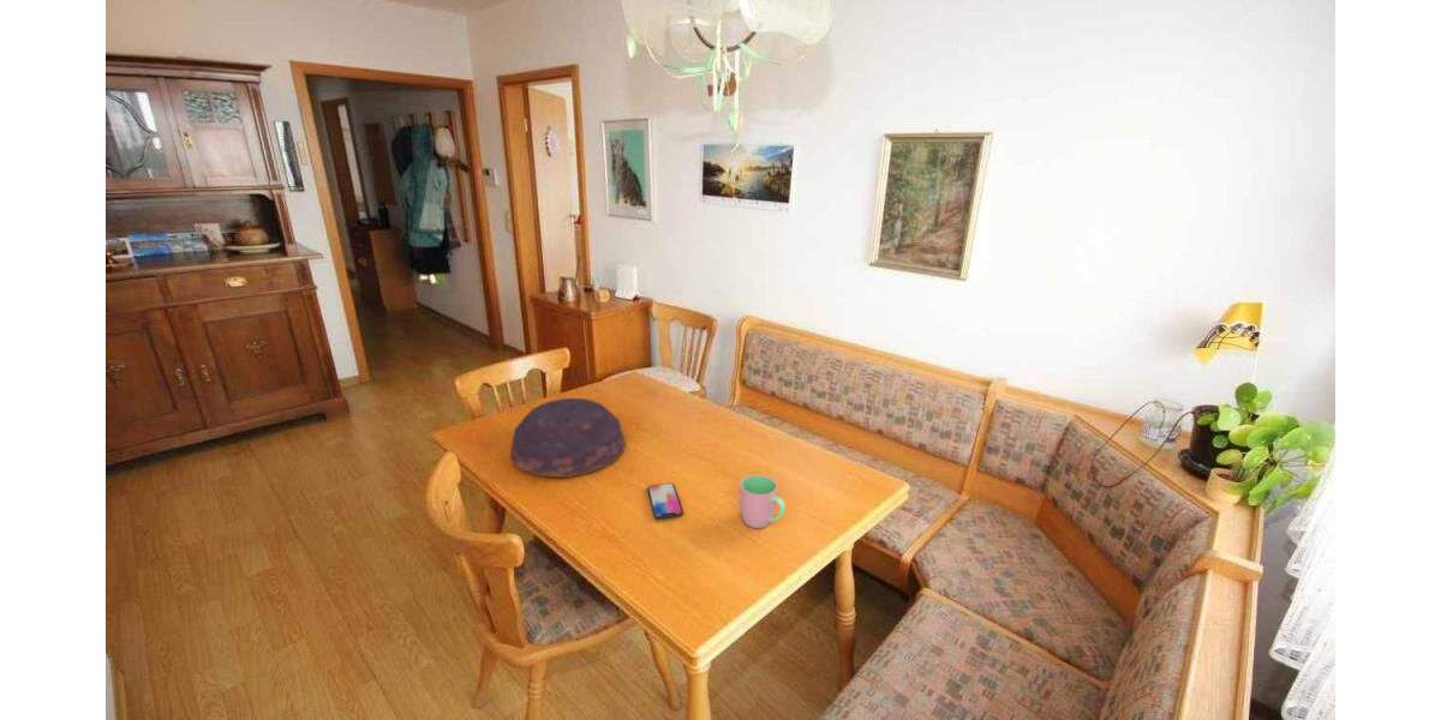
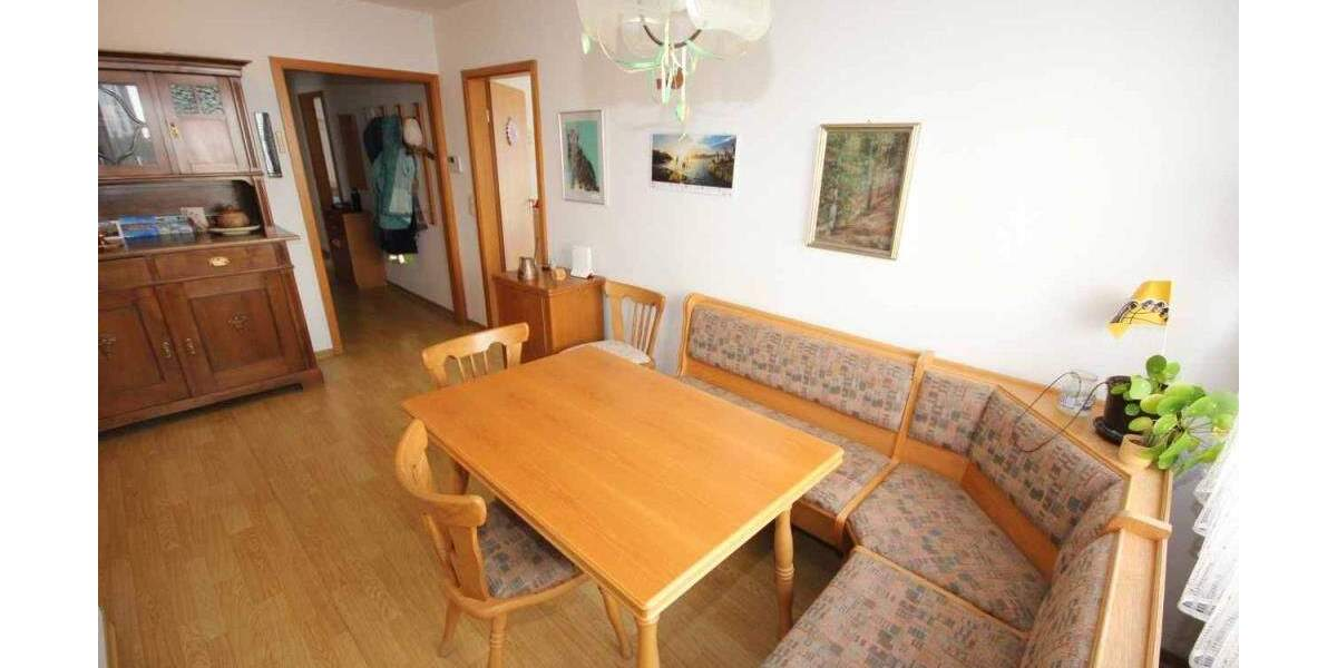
- bowl [509,397,627,479]
- smartphone [646,482,684,520]
- cup [739,474,787,529]
